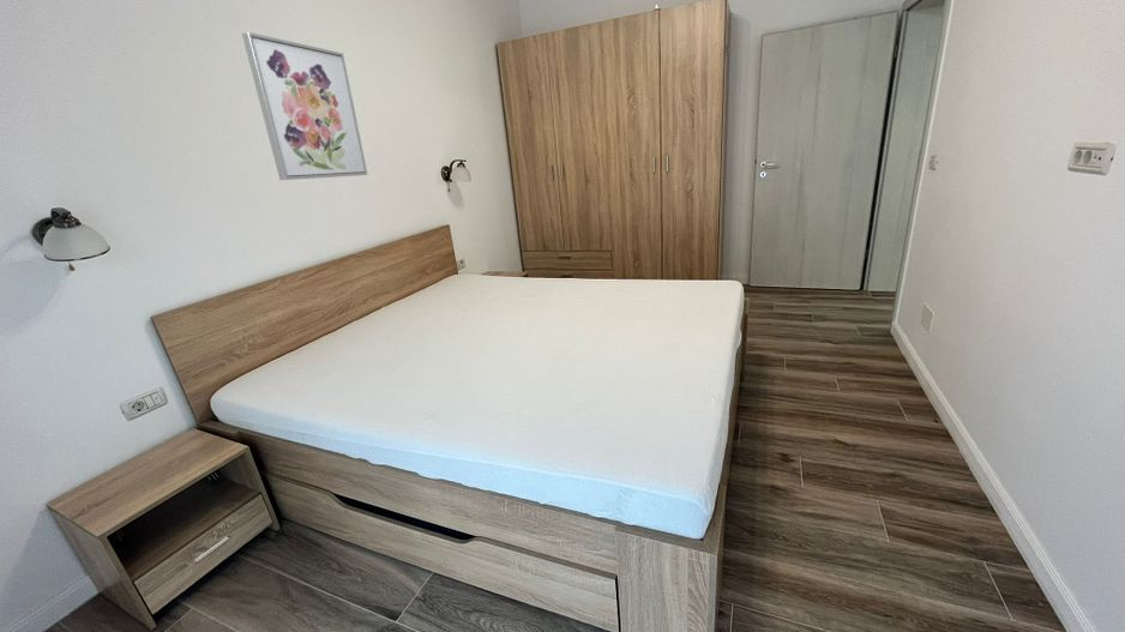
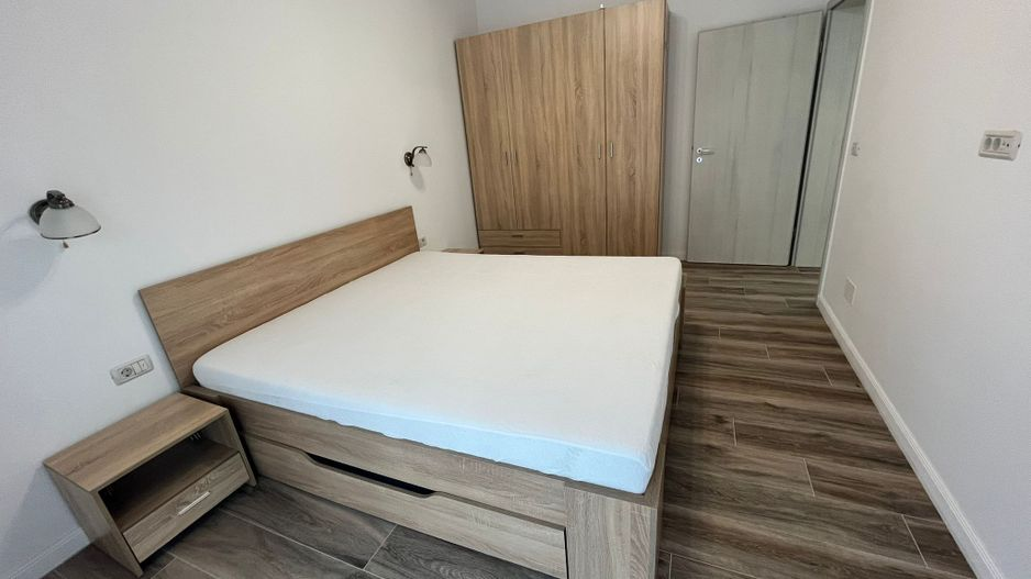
- wall art [241,31,368,181]
